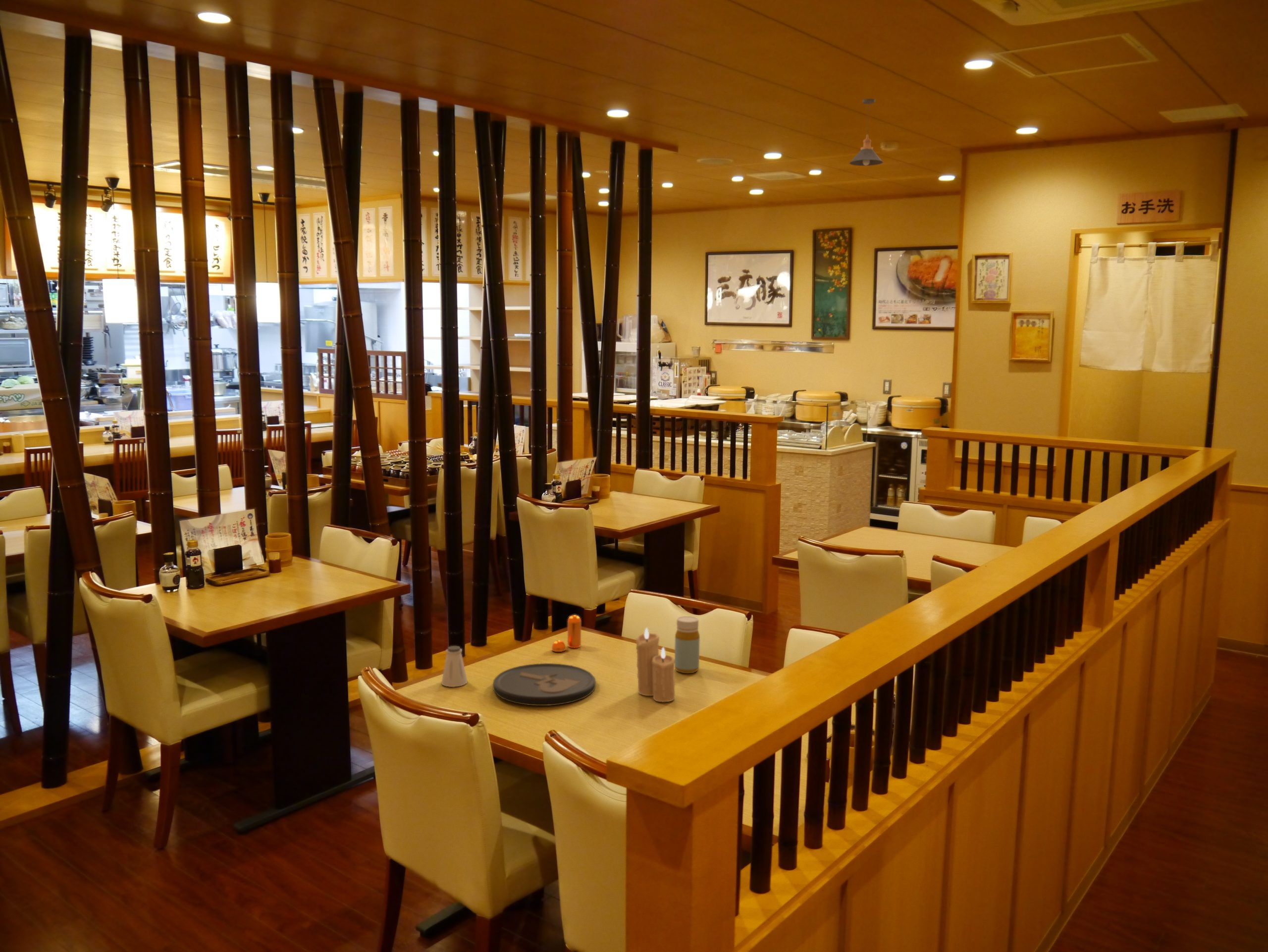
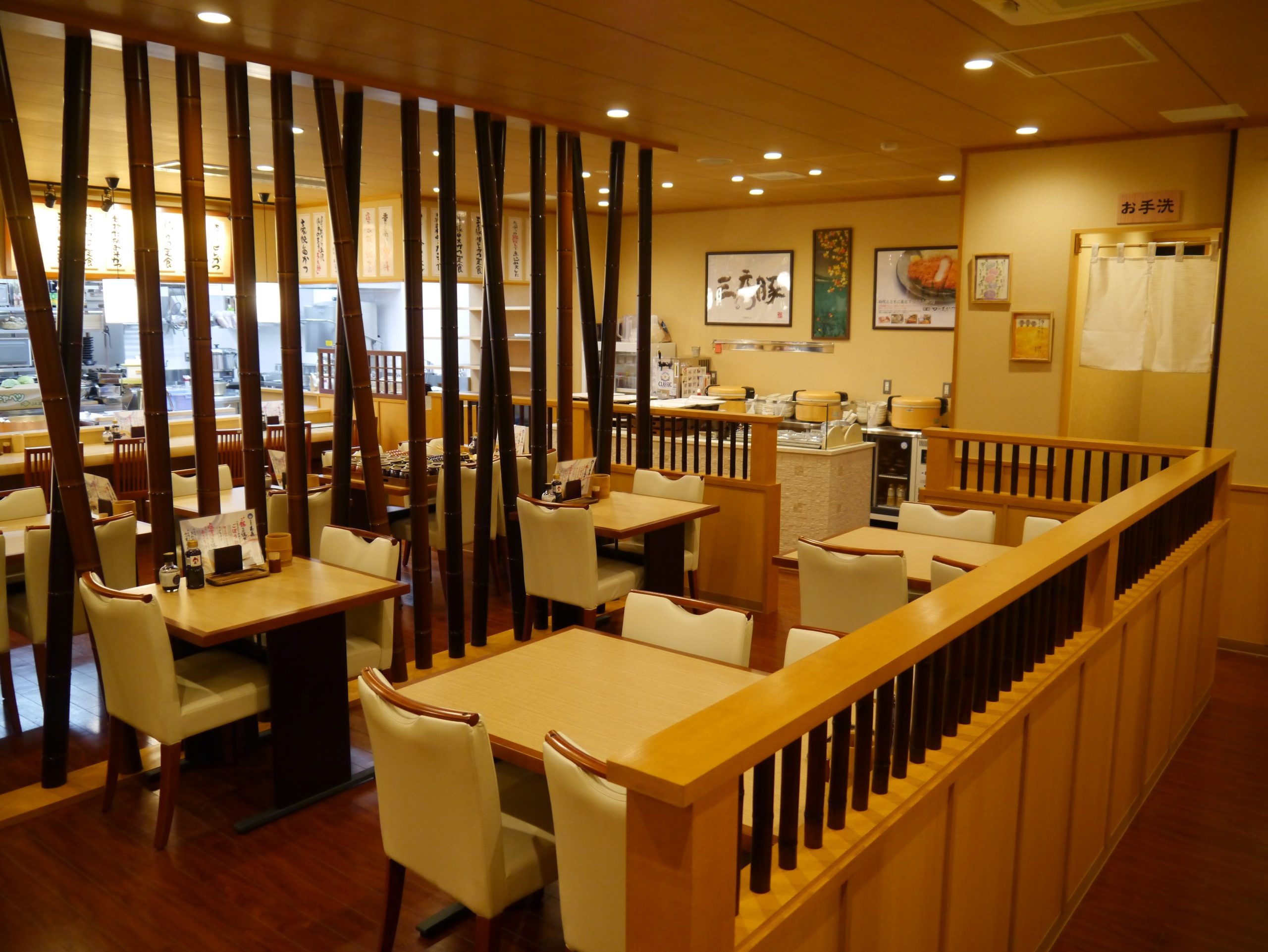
- pendant light [849,98,884,166]
- saltshaker [441,645,468,688]
- bottle [674,616,700,674]
- candle [635,628,675,702]
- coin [492,663,596,706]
- pepper shaker [551,614,581,652]
